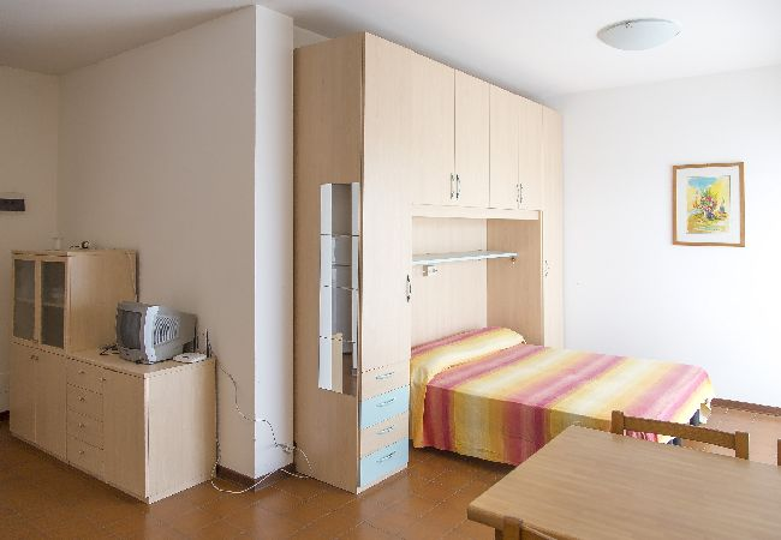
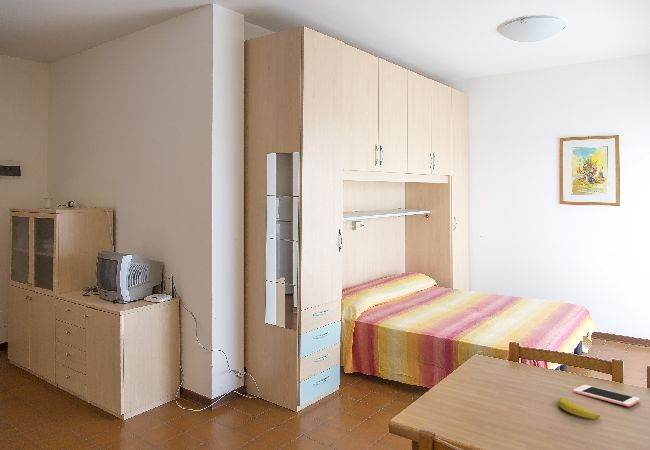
+ banana [557,397,601,419]
+ cell phone [572,384,641,407]
